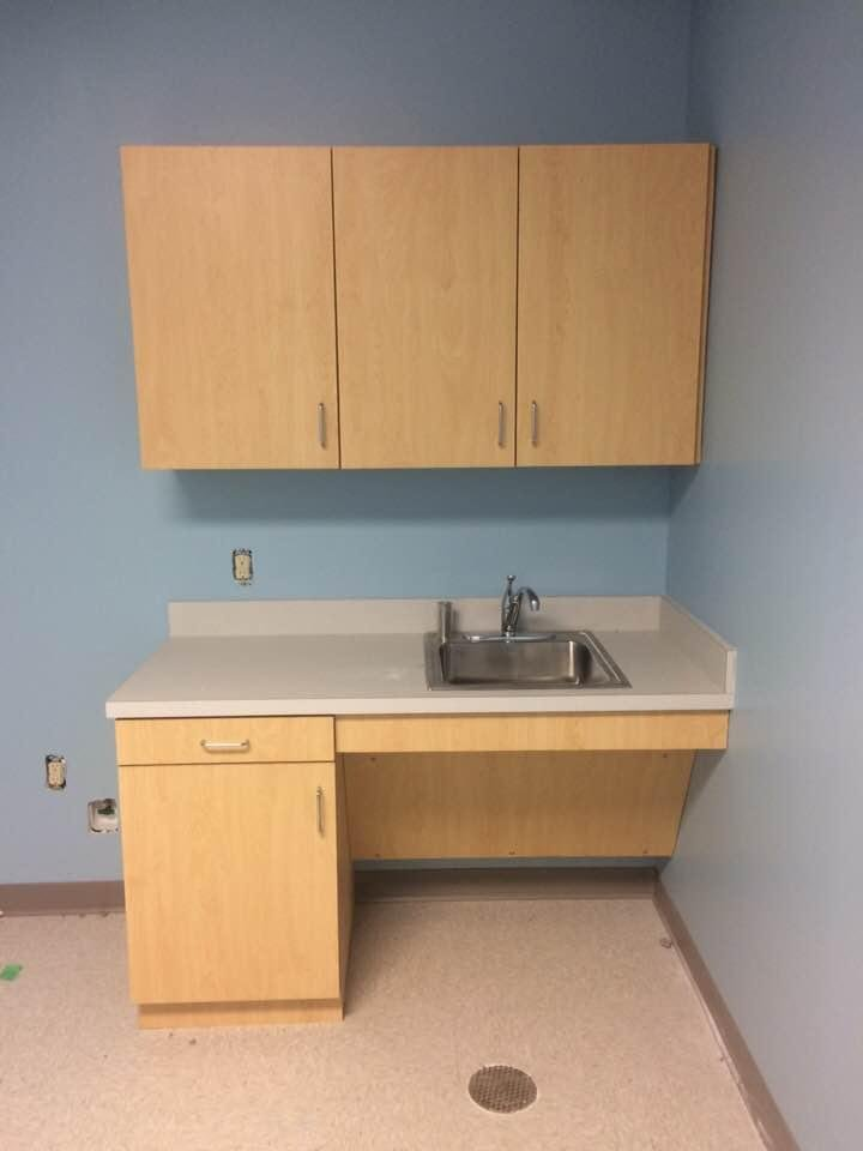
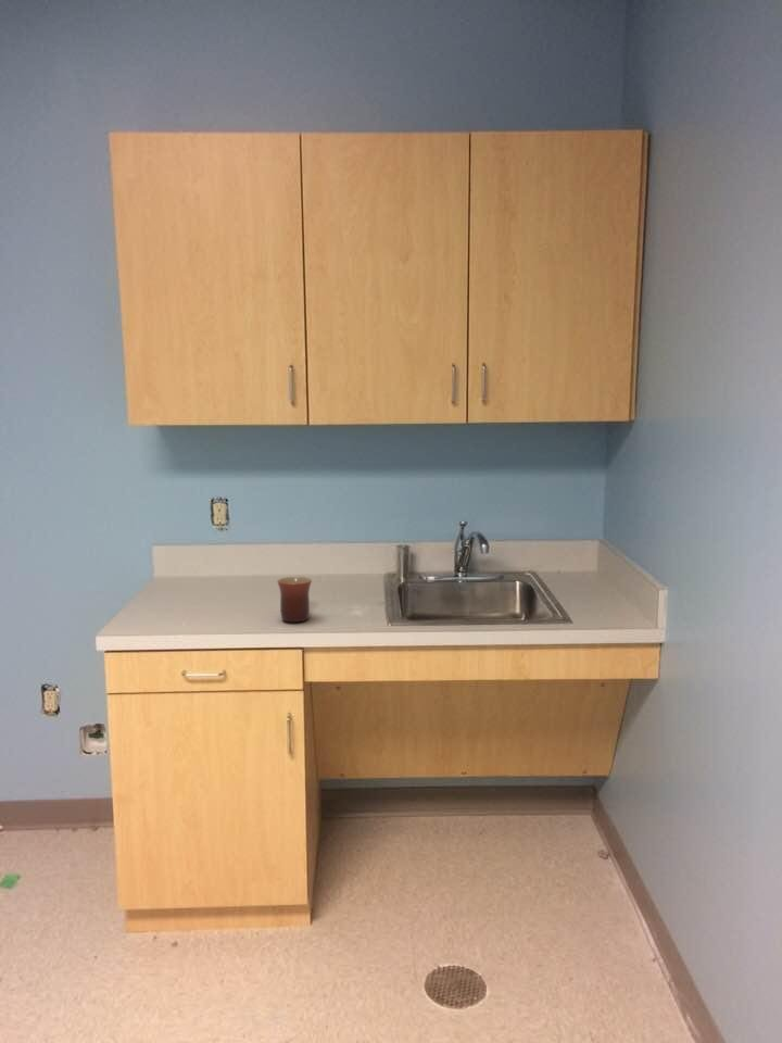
+ mug [276,576,313,624]
